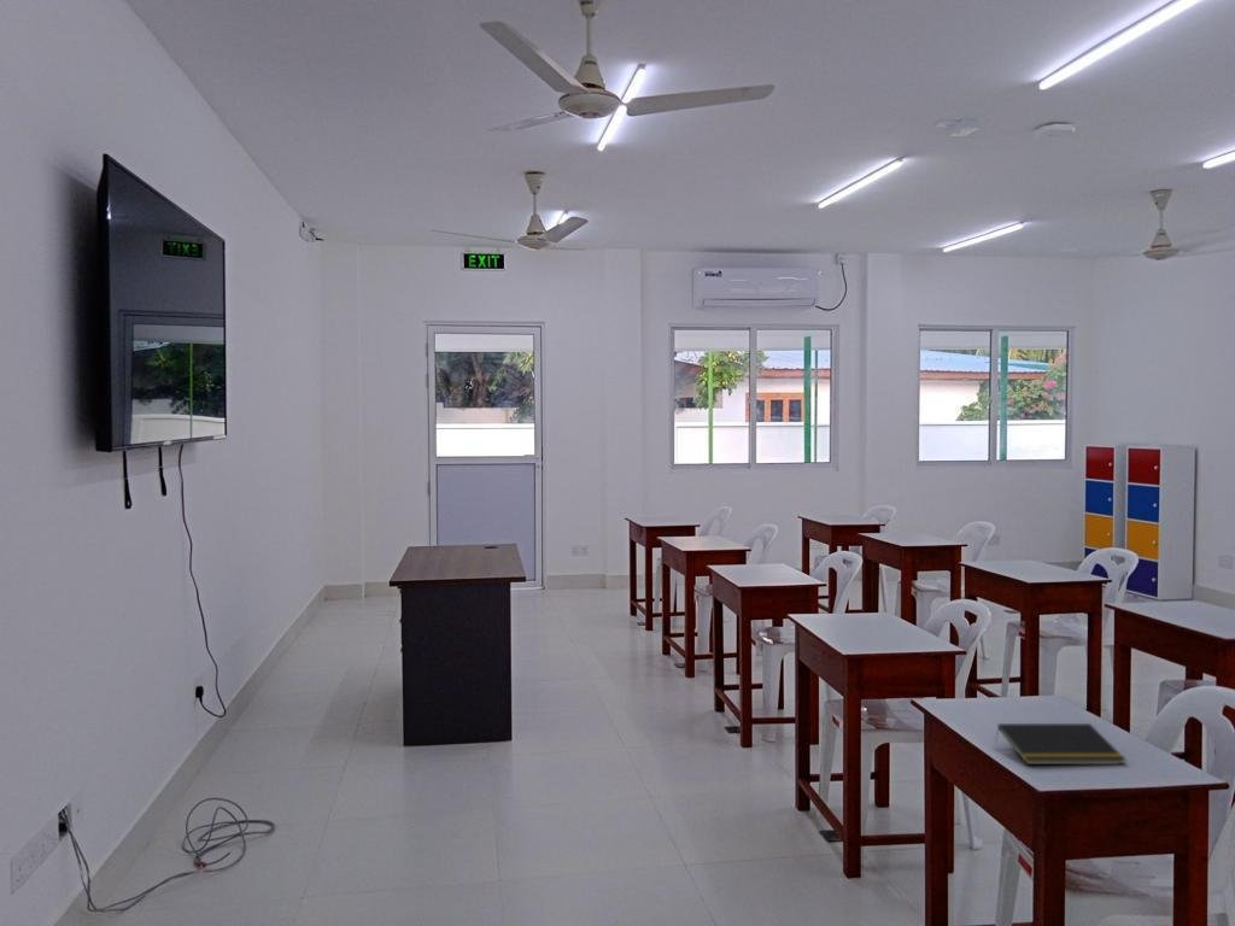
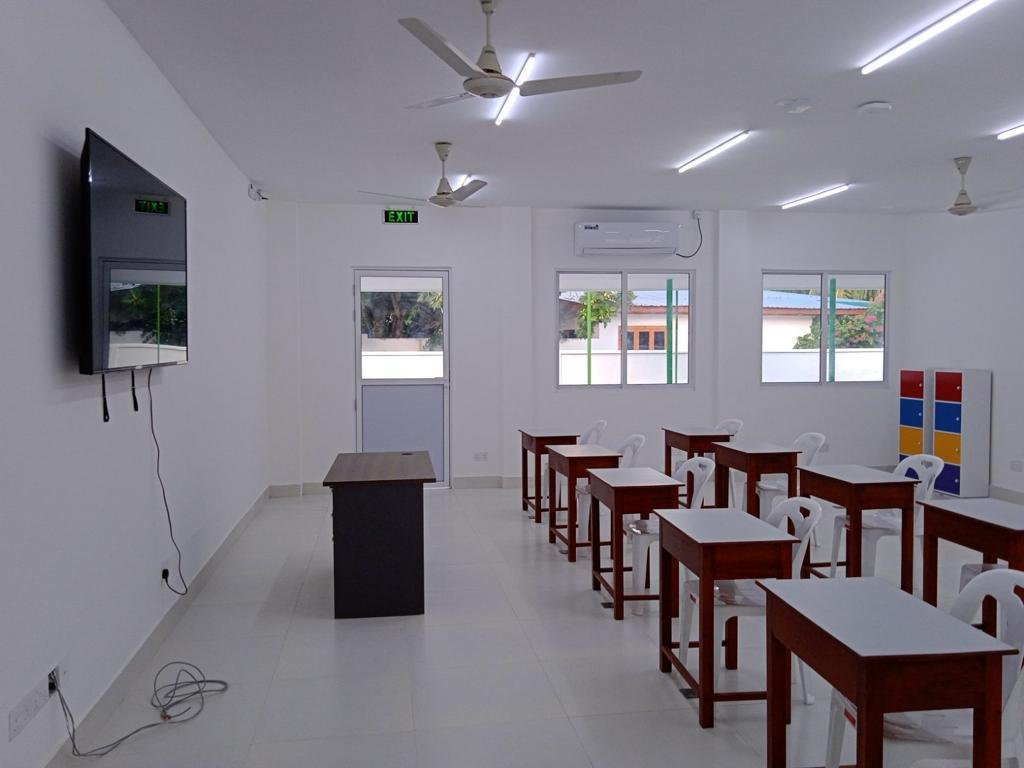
- notepad [994,722,1126,766]
